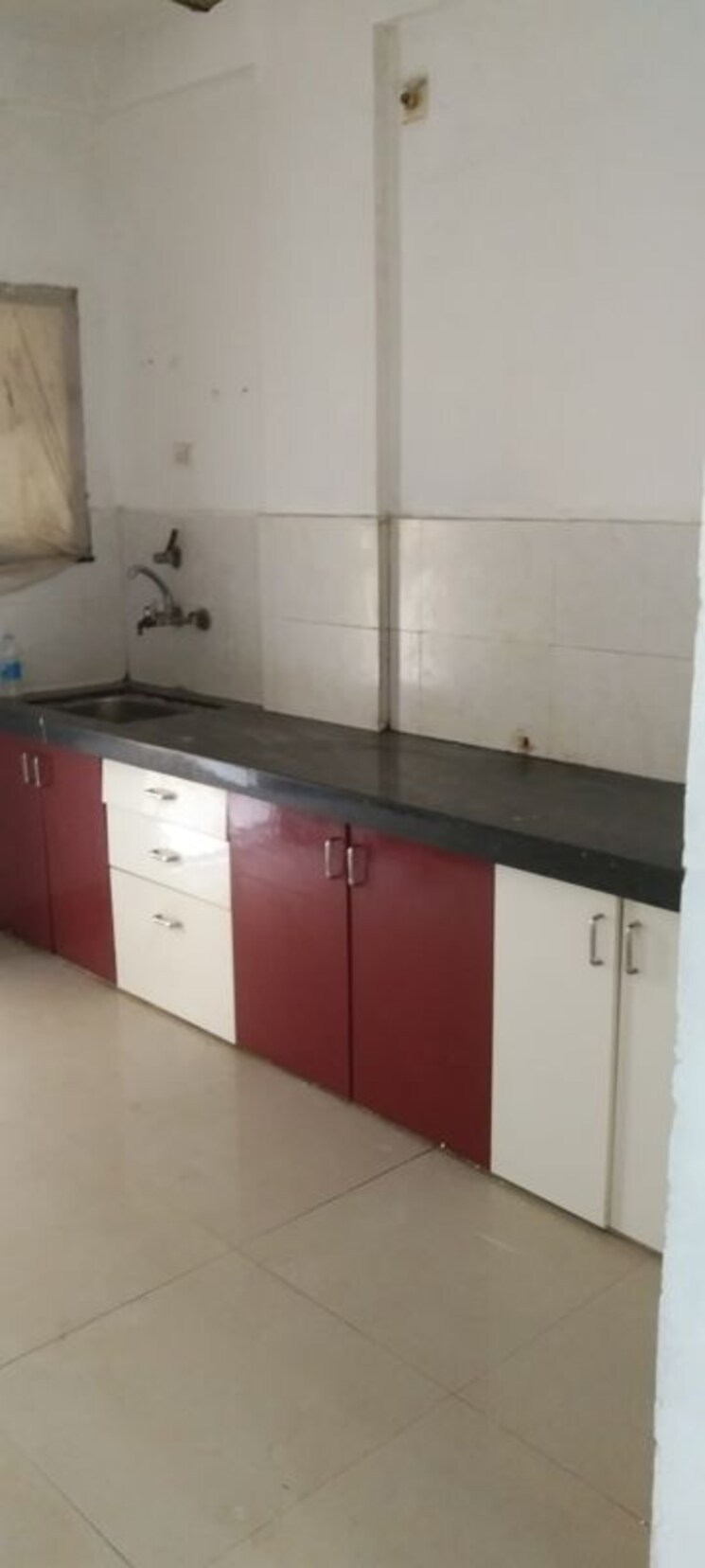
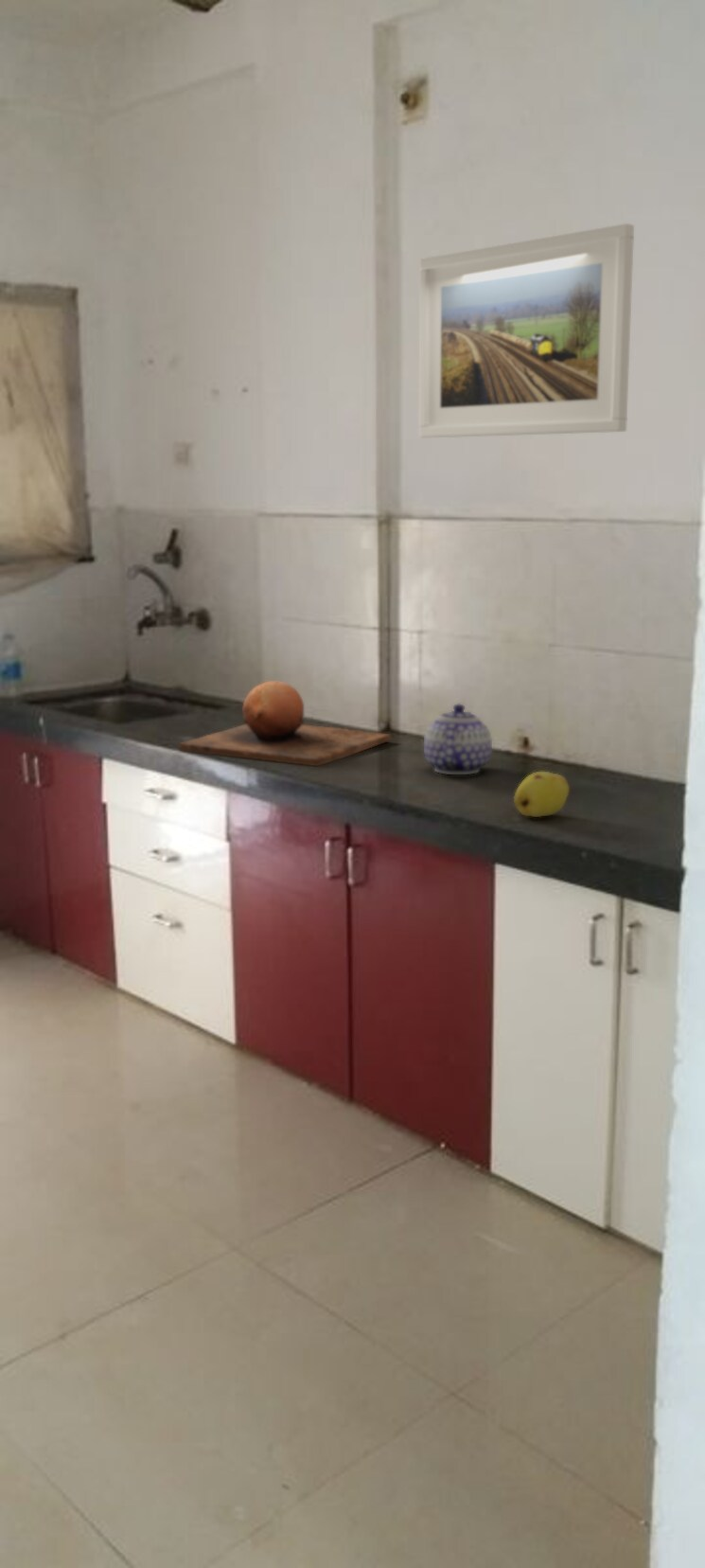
+ teapot [423,704,493,775]
+ chopping board [178,680,391,767]
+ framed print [418,223,635,438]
+ fruit [513,771,570,818]
